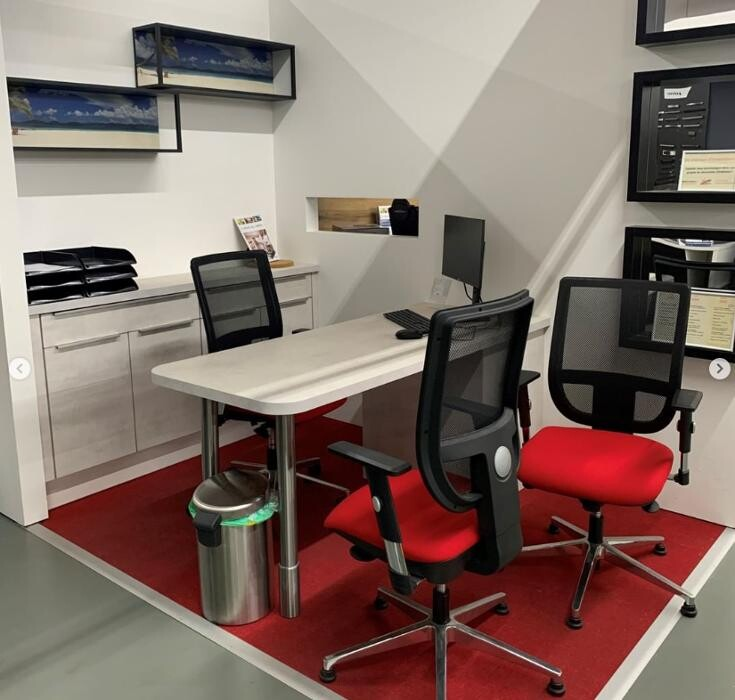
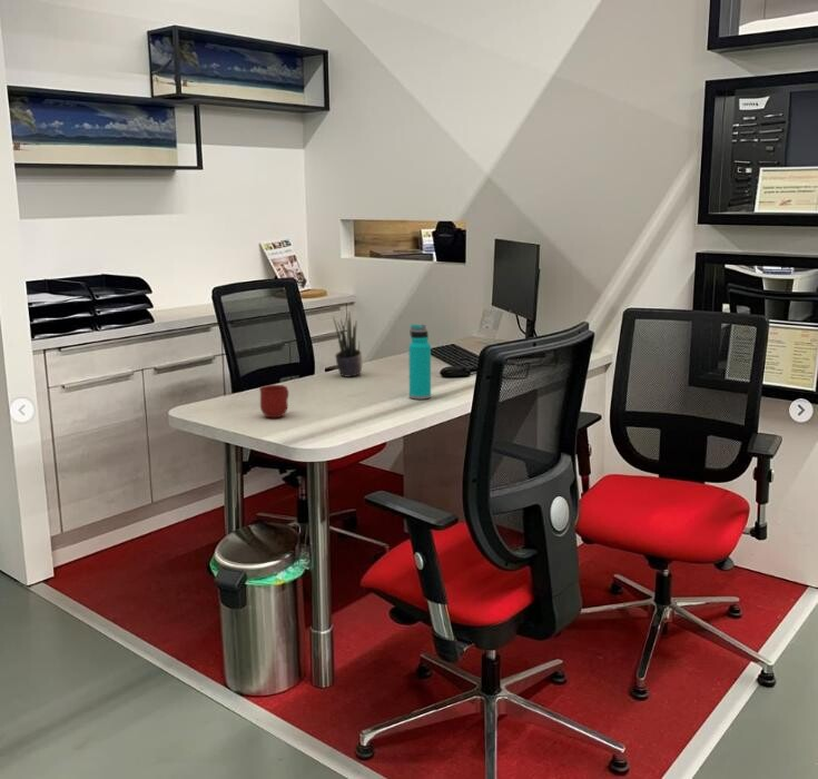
+ potted plant [332,310,363,378]
+ mug [258,384,289,418]
+ water bottle [407,323,432,401]
